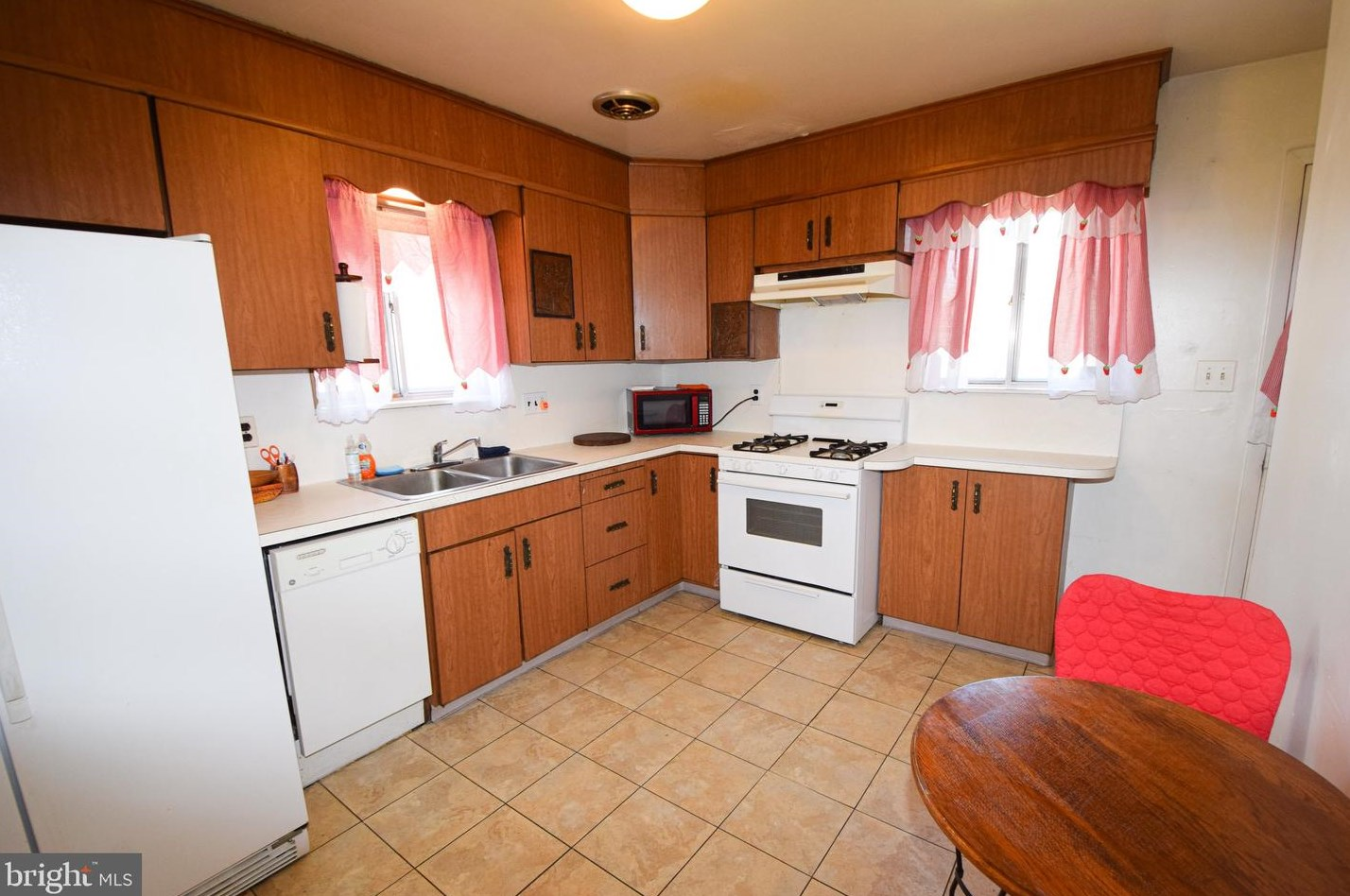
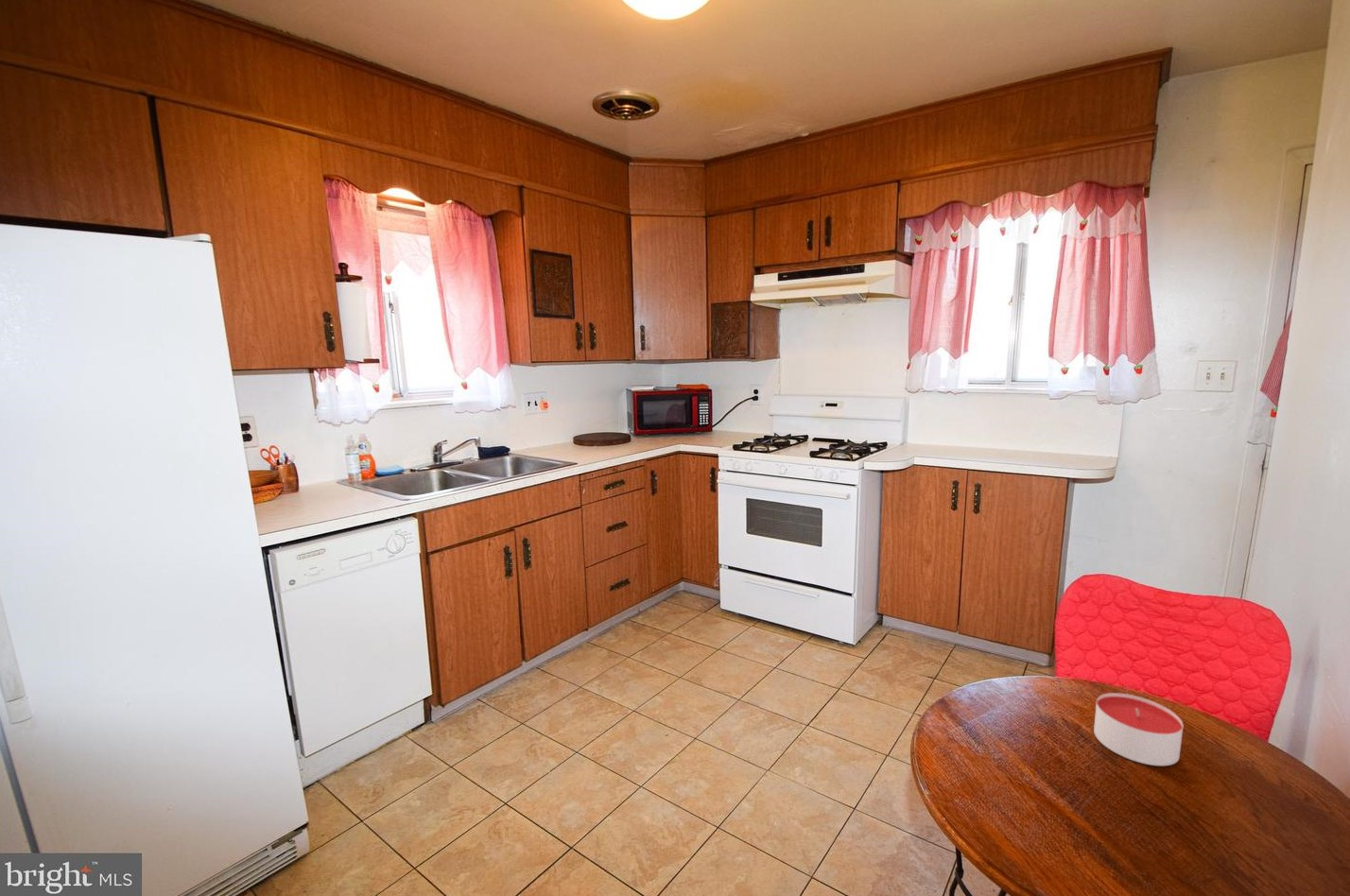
+ candle [1093,692,1184,767]
